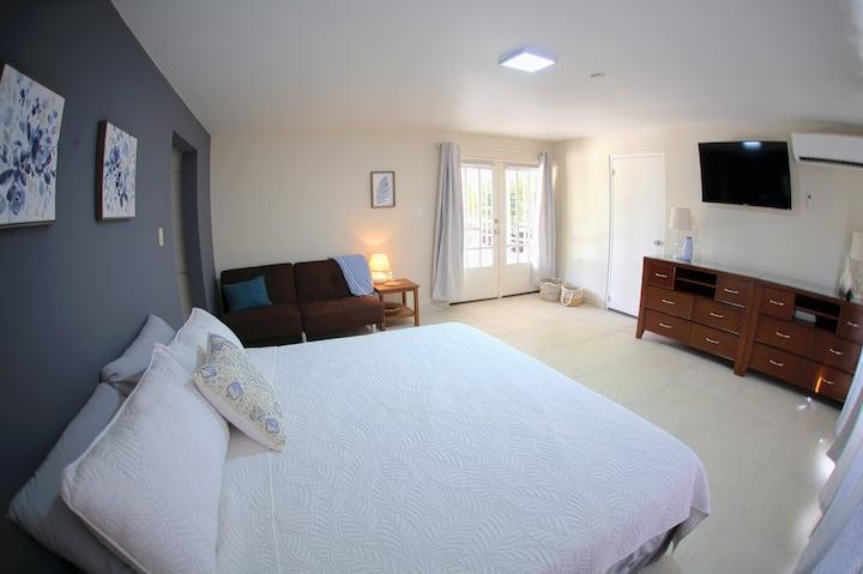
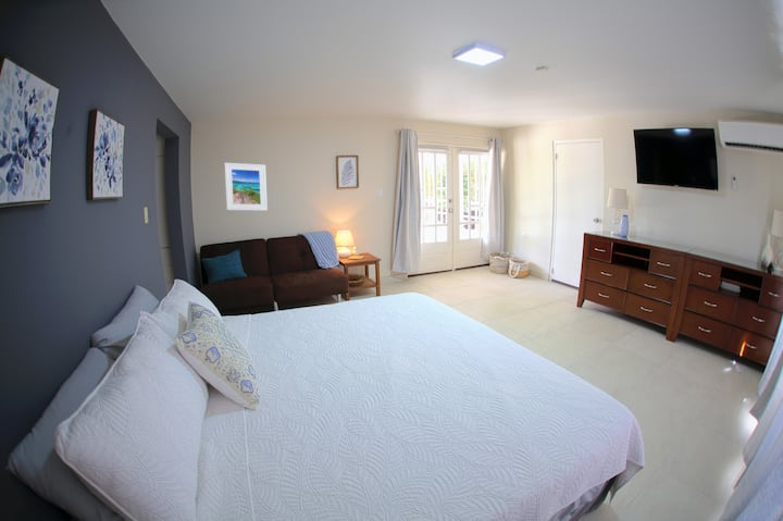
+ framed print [224,162,269,212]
